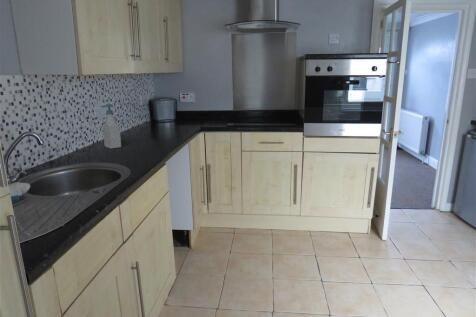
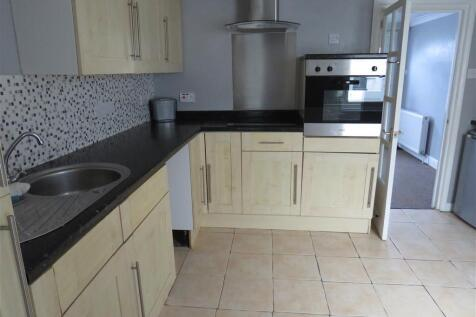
- soap bottle [100,103,122,150]
